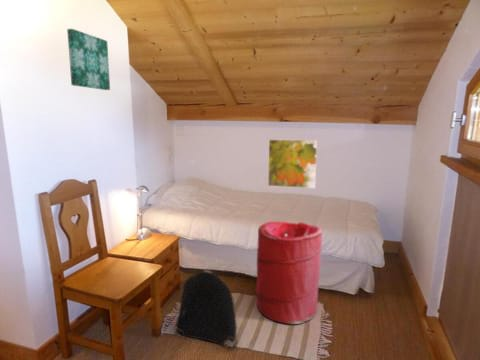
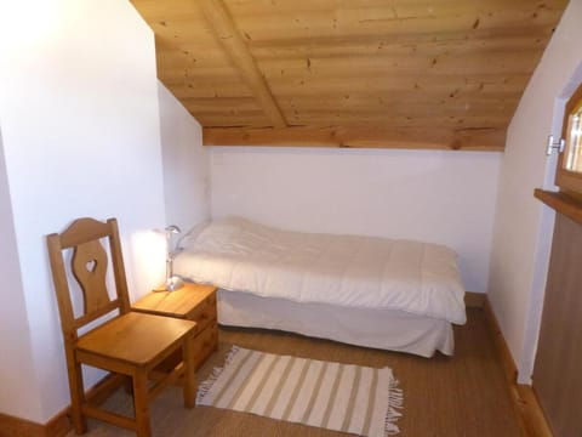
- wall art [66,28,111,91]
- backpack [174,268,239,349]
- laundry hamper [256,220,323,325]
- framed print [267,138,318,189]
